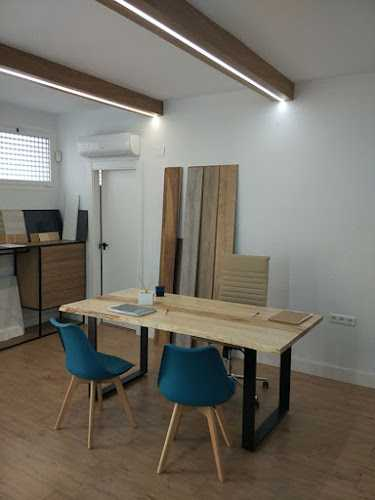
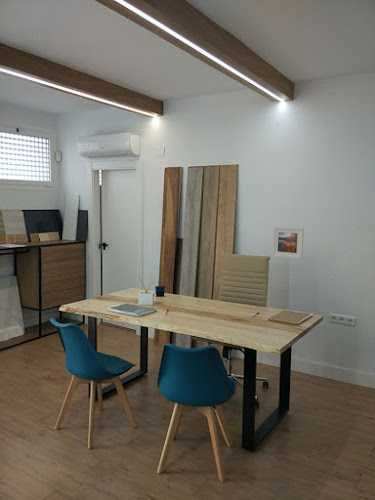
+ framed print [271,225,305,260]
